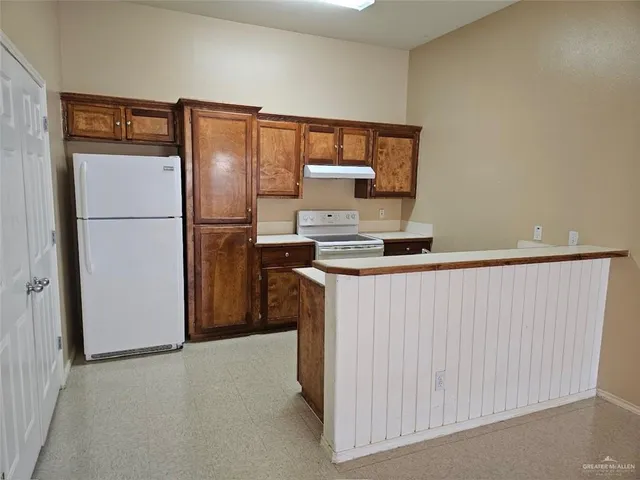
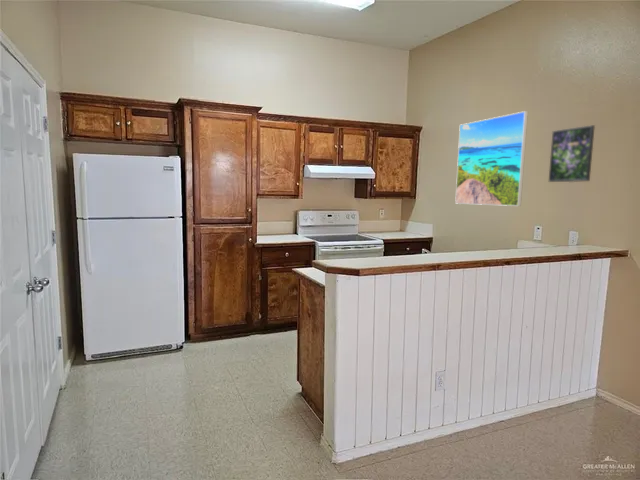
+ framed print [454,110,529,207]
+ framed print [548,124,596,183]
